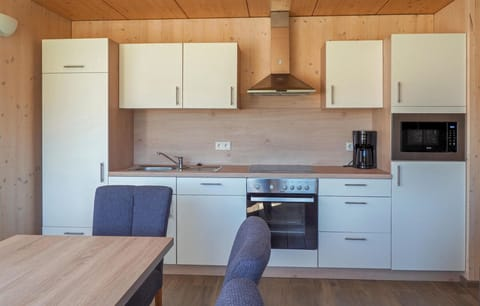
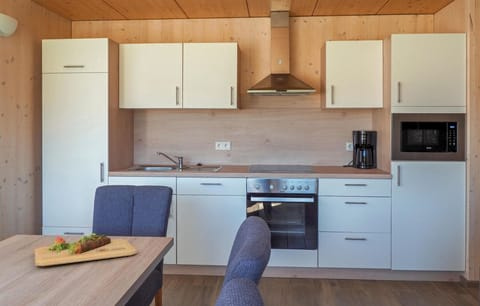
+ cutting board [33,232,138,267]
